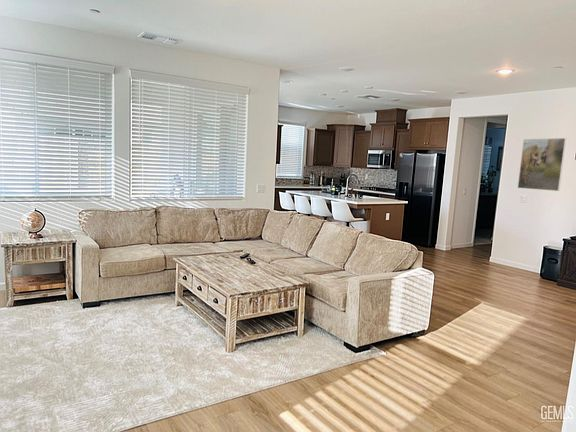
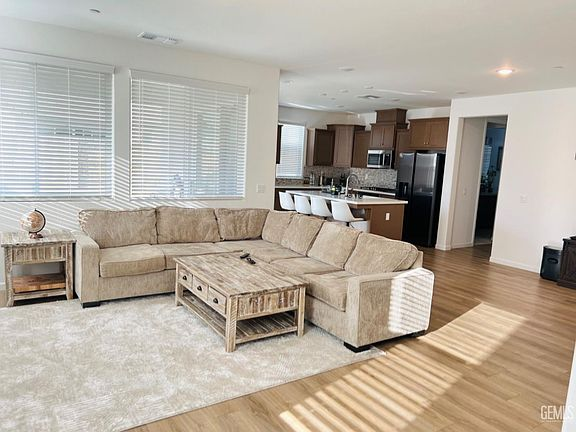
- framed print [517,137,567,192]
